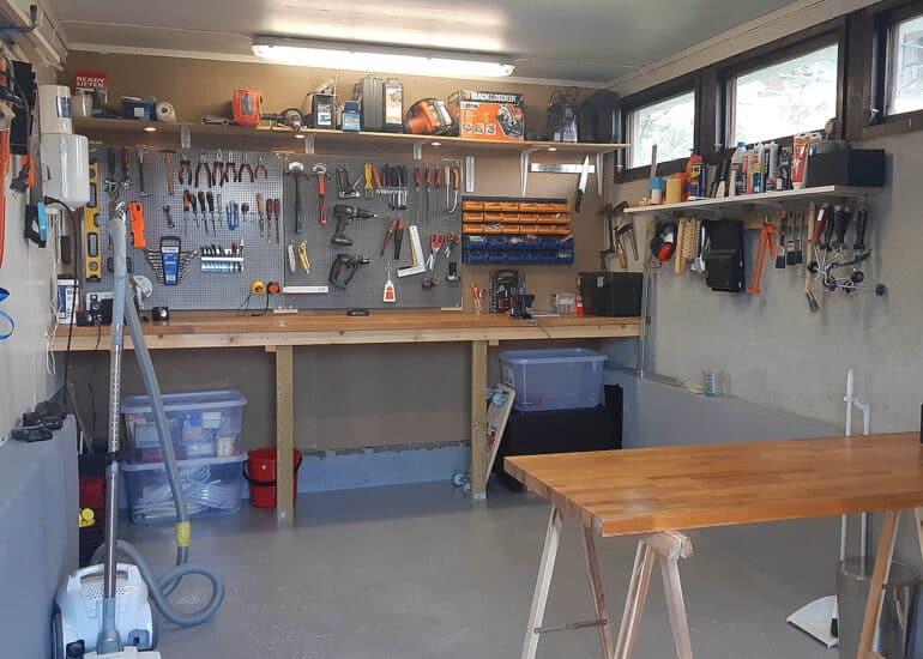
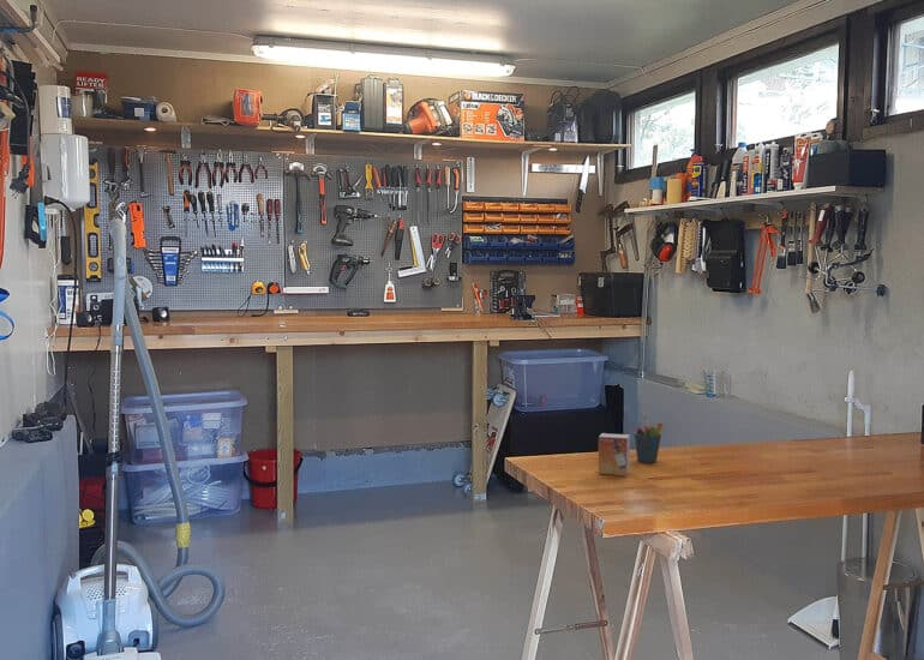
+ pen holder [632,415,664,464]
+ small box [598,432,631,478]
